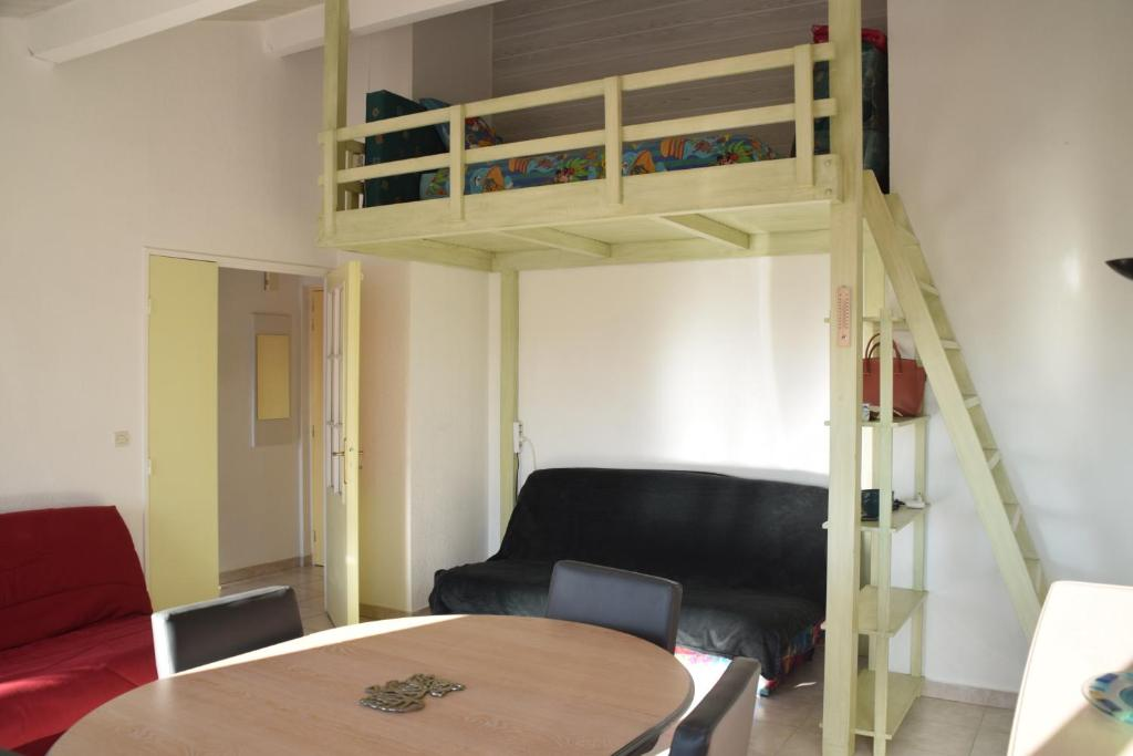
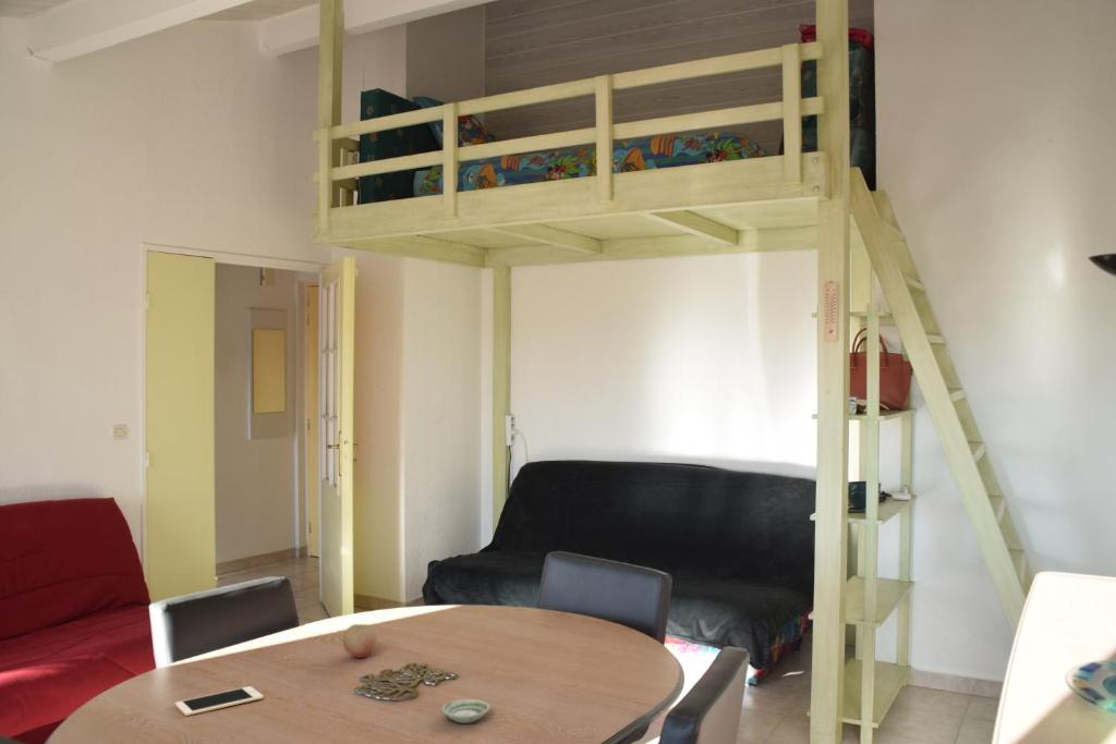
+ cell phone [174,685,264,717]
+ saucer [440,698,490,724]
+ fruit [342,623,378,659]
